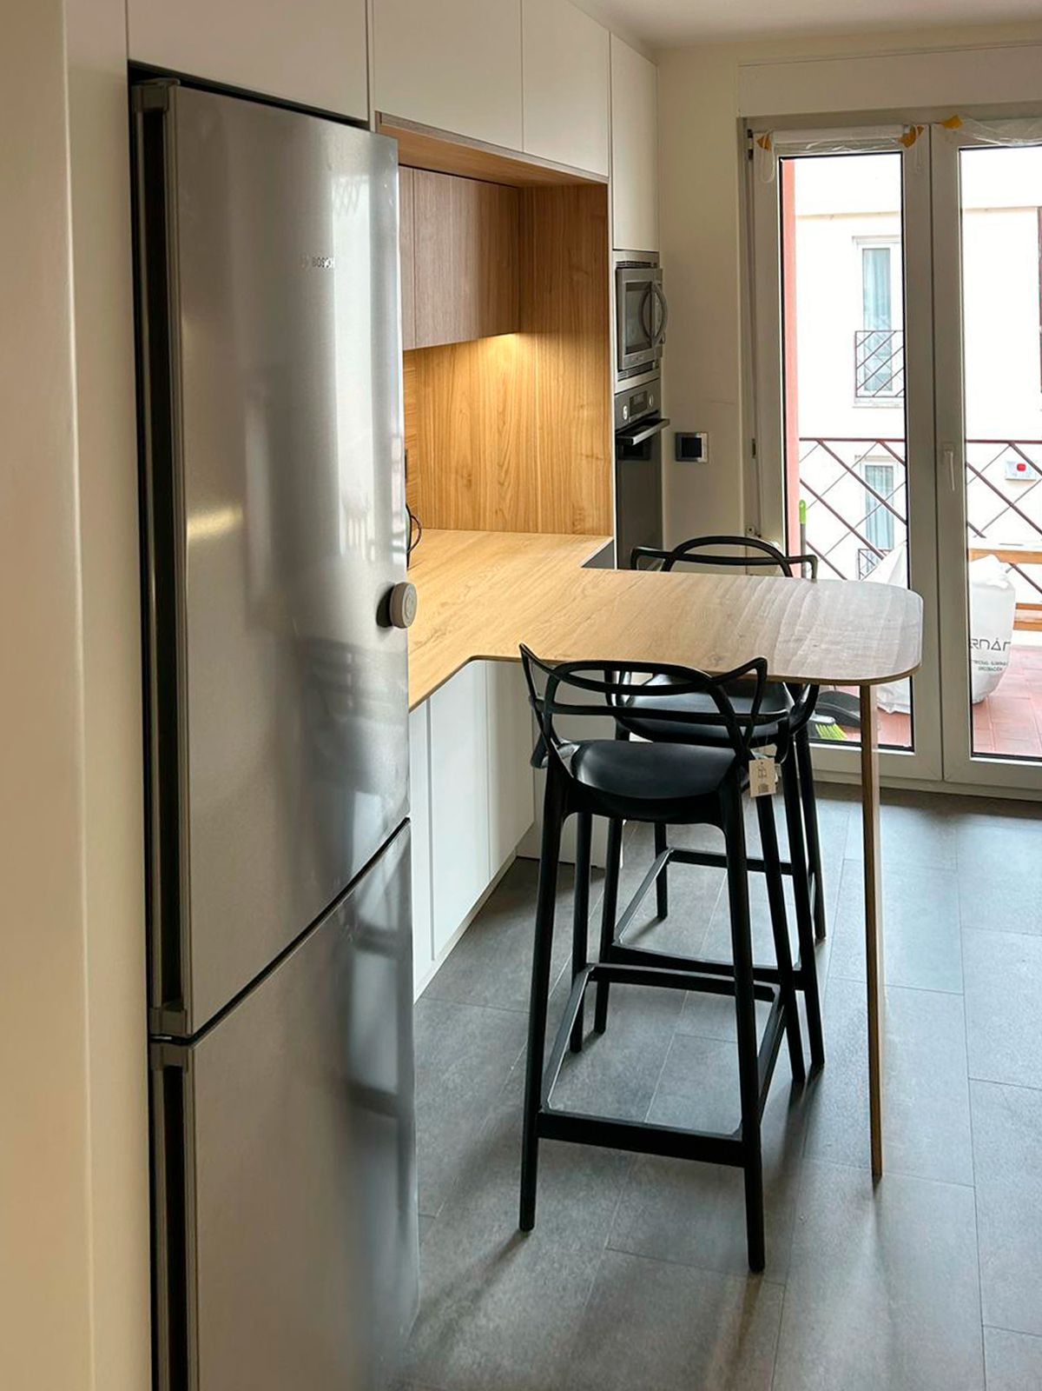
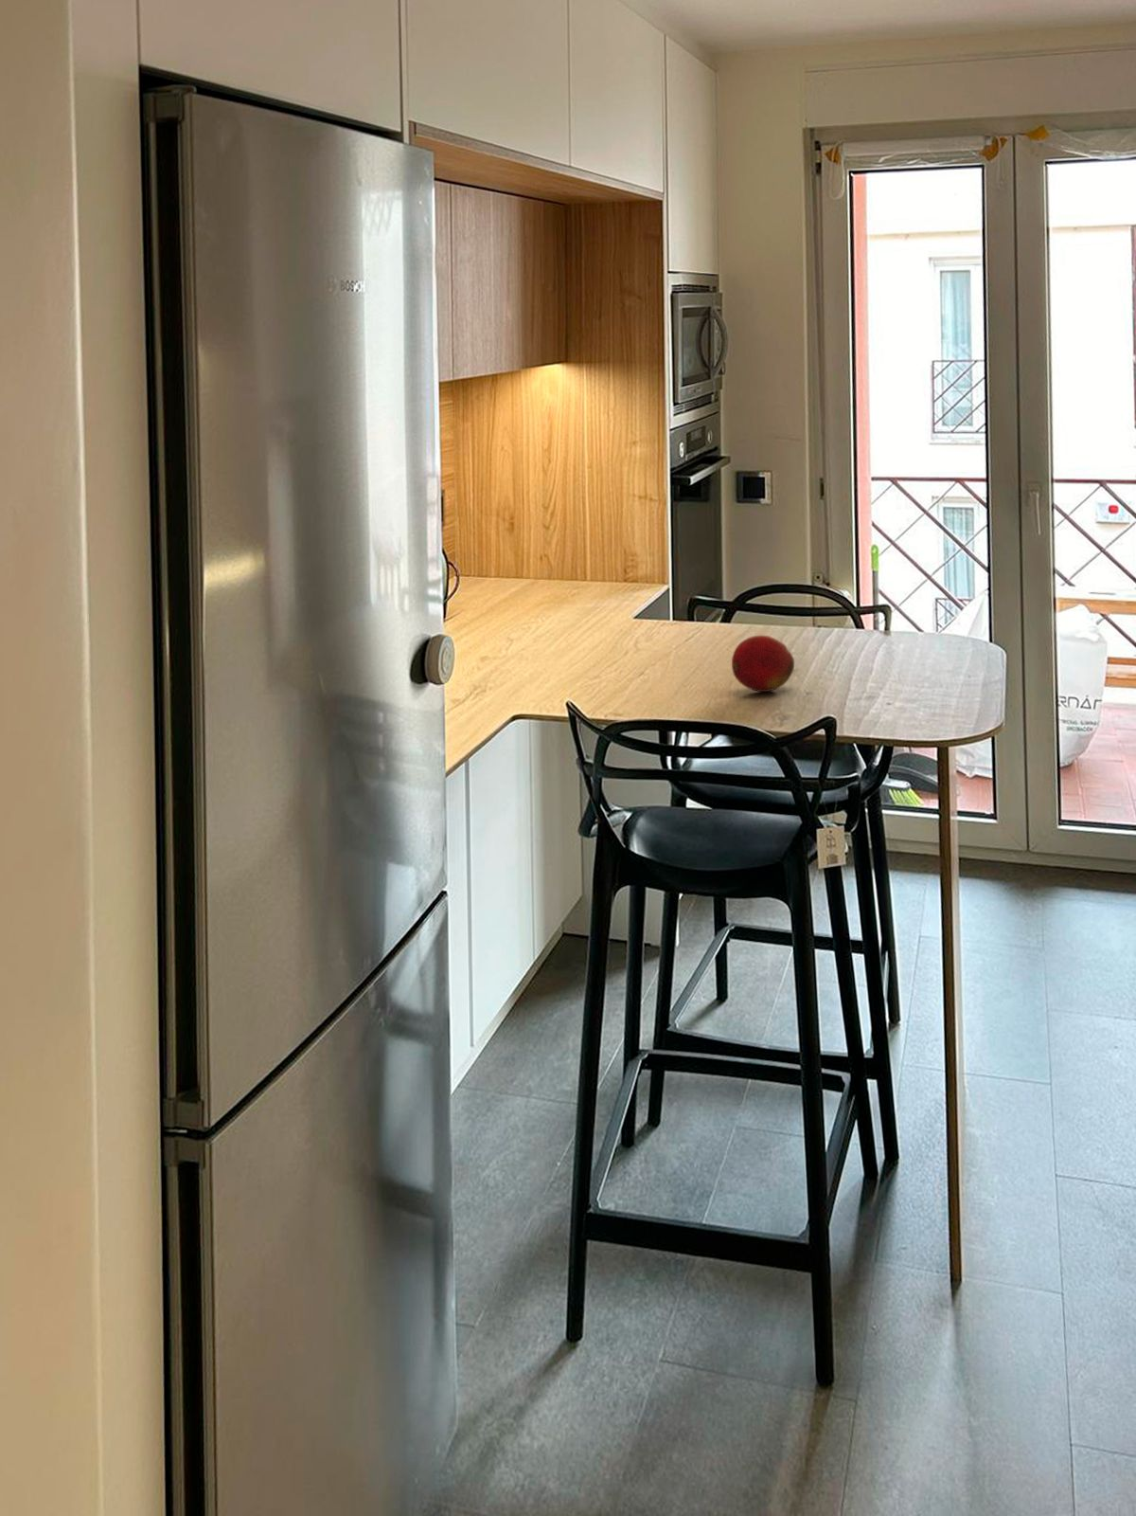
+ fruit [730,634,795,692]
